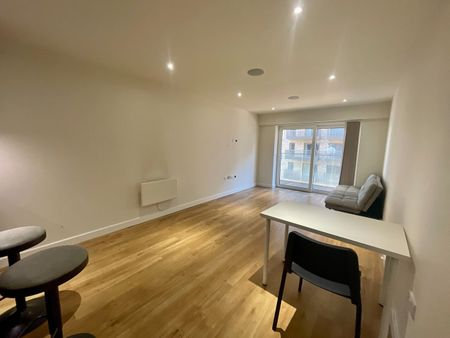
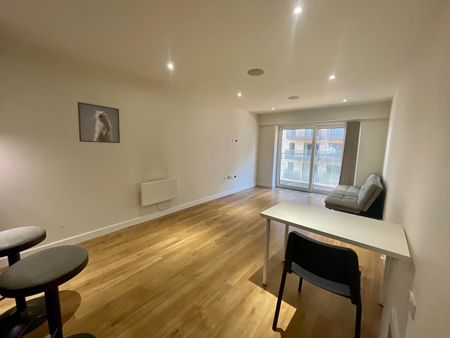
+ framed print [77,101,121,144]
